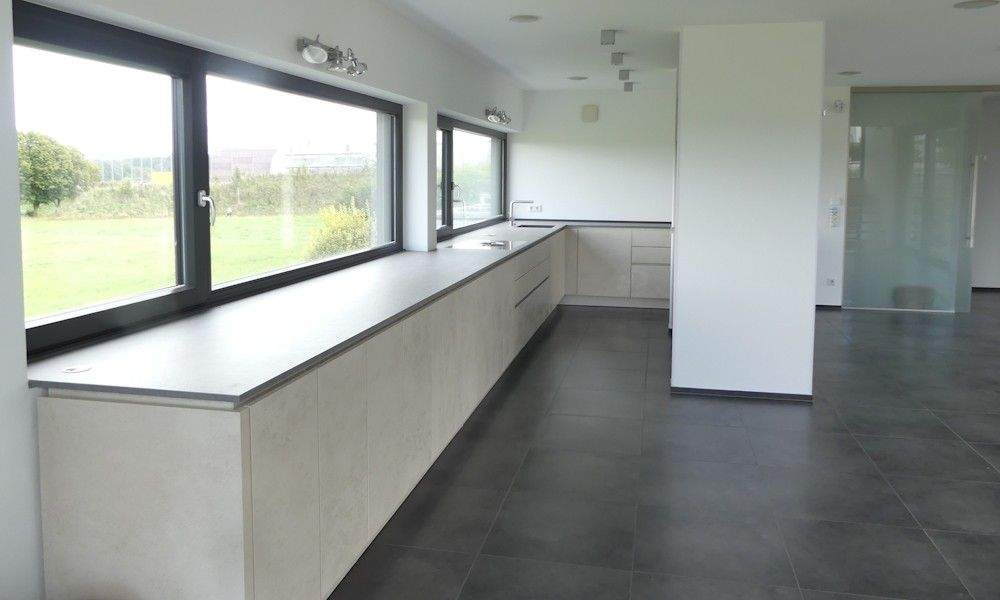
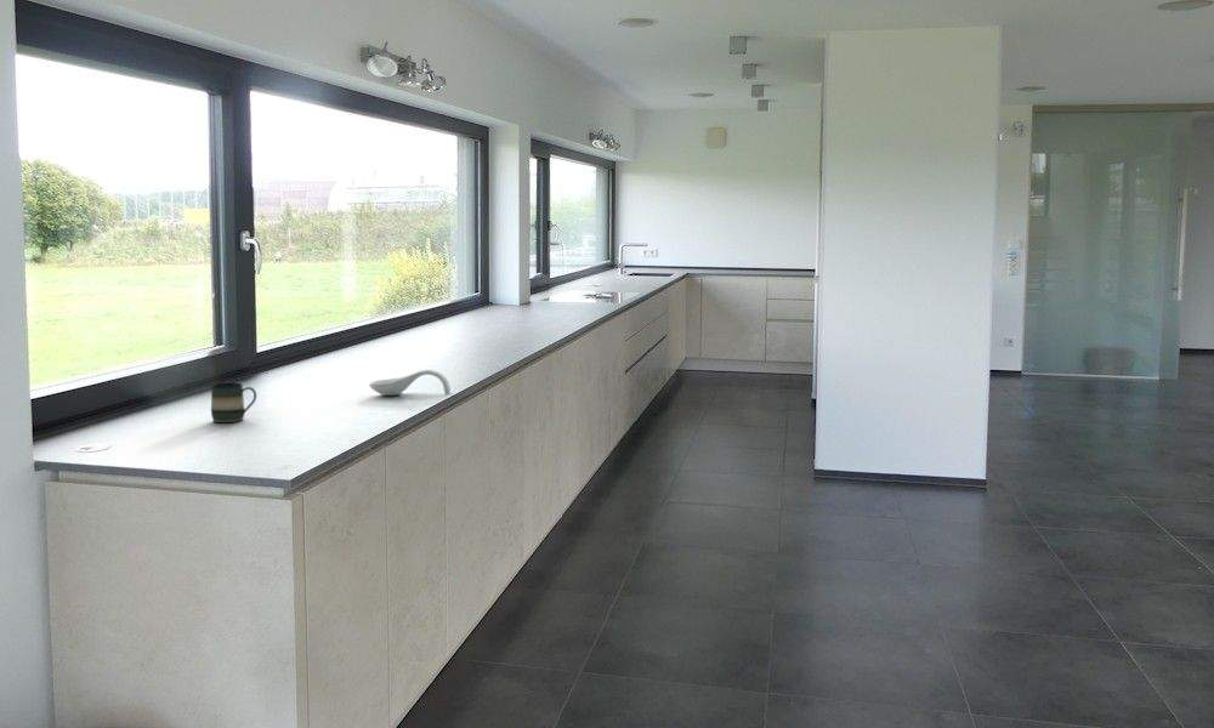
+ spoon rest [368,369,452,397]
+ mug [210,382,257,423]
